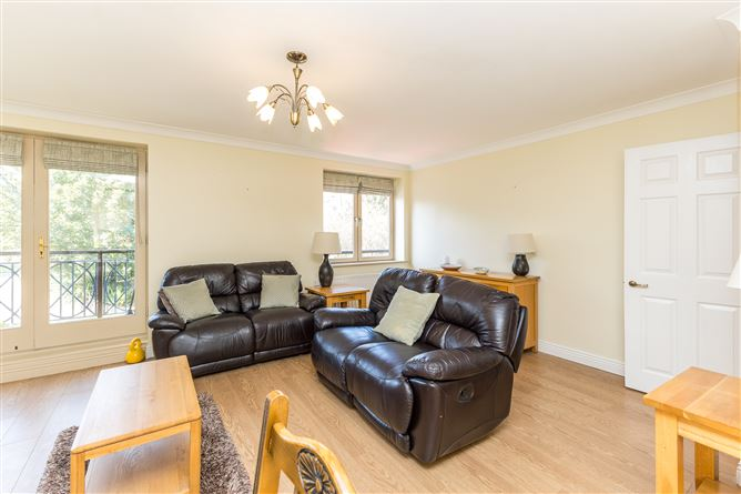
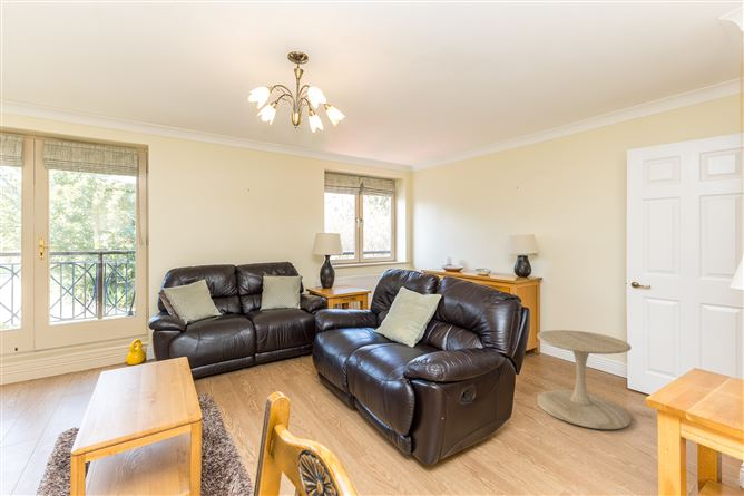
+ side table [536,329,632,430]
